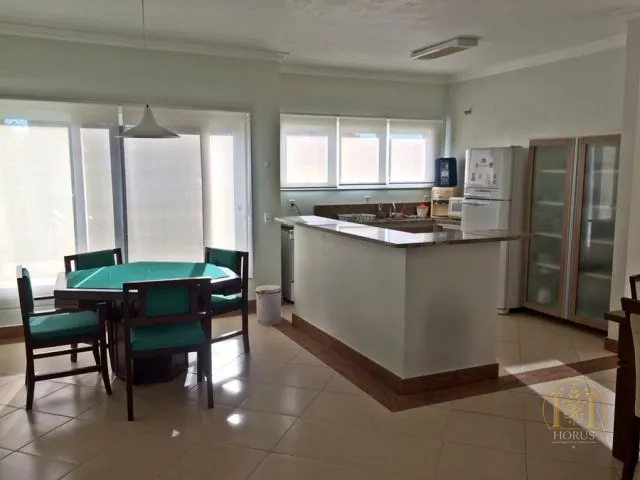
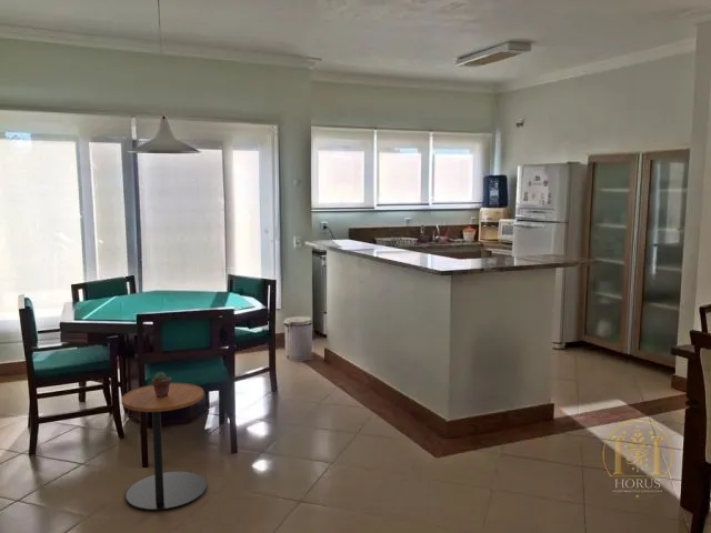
+ potted succulent [151,371,172,398]
+ side table [121,382,208,512]
